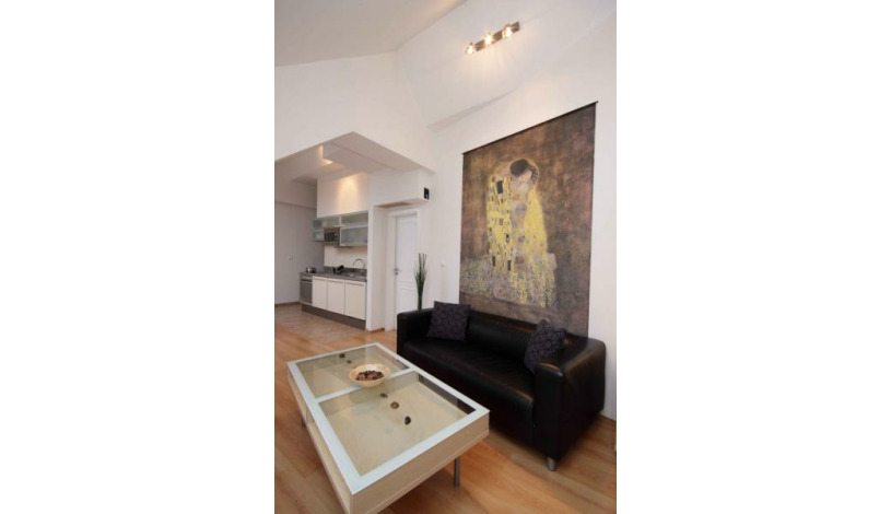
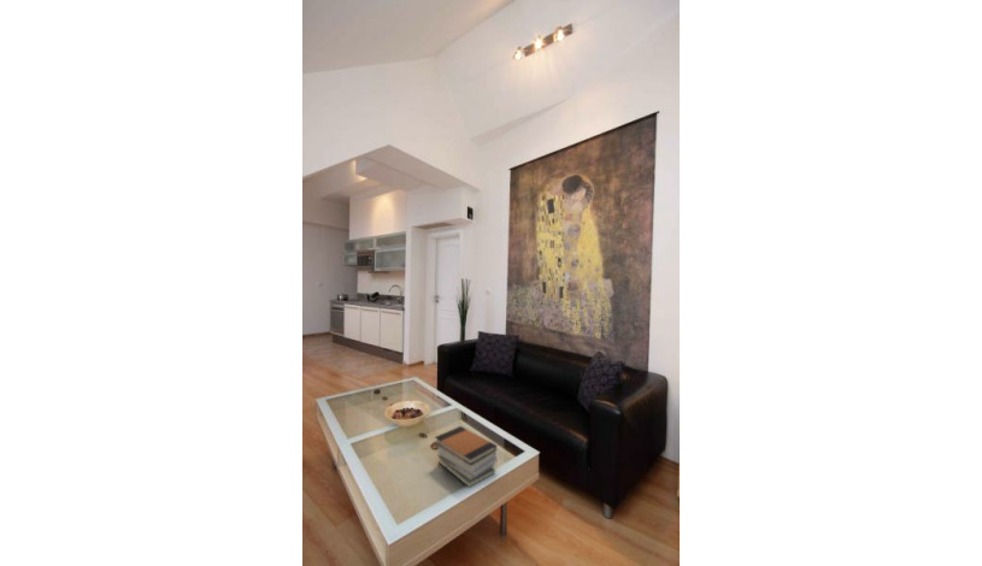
+ book stack [434,425,498,489]
